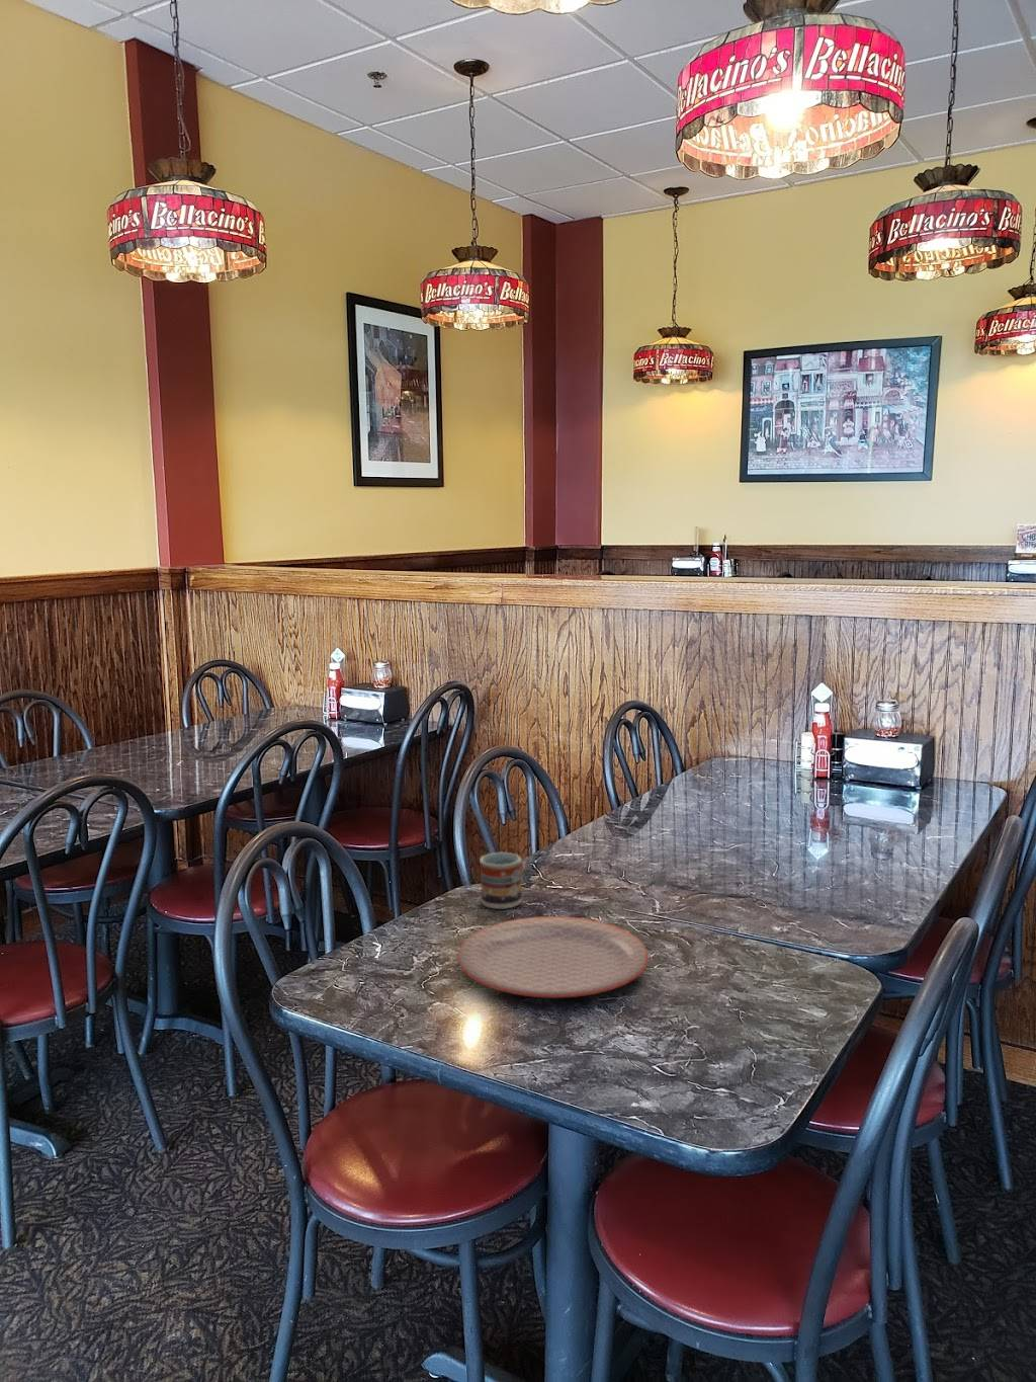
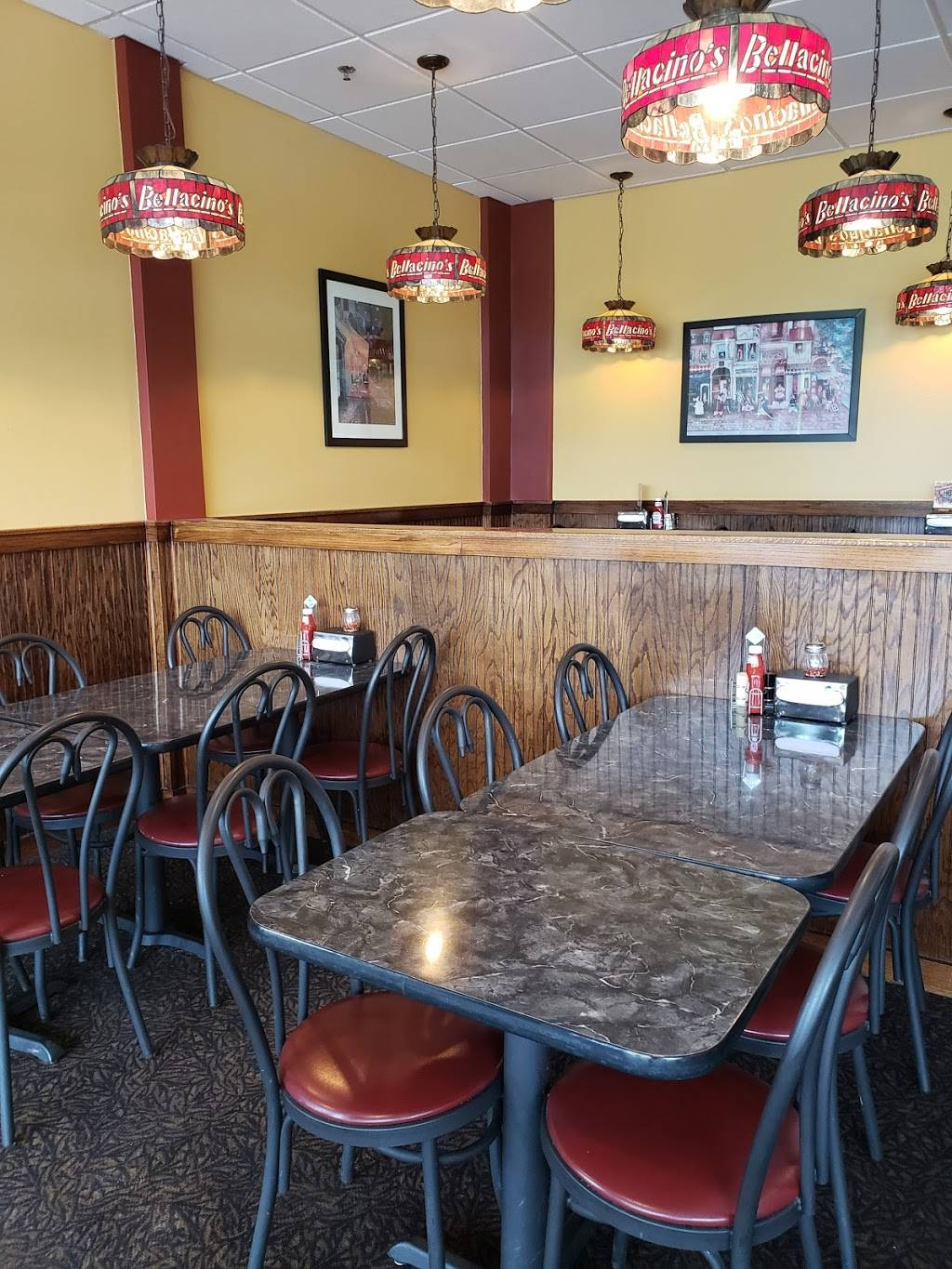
- plate [457,915,650,1000]
- cup [479,852,525,910]
